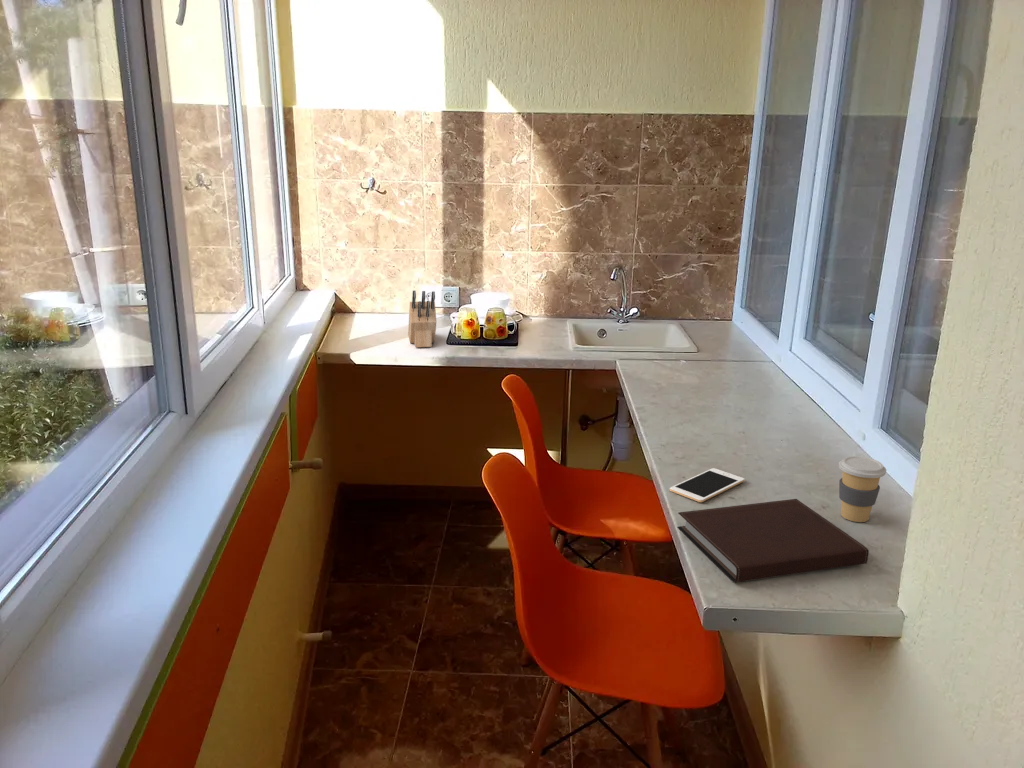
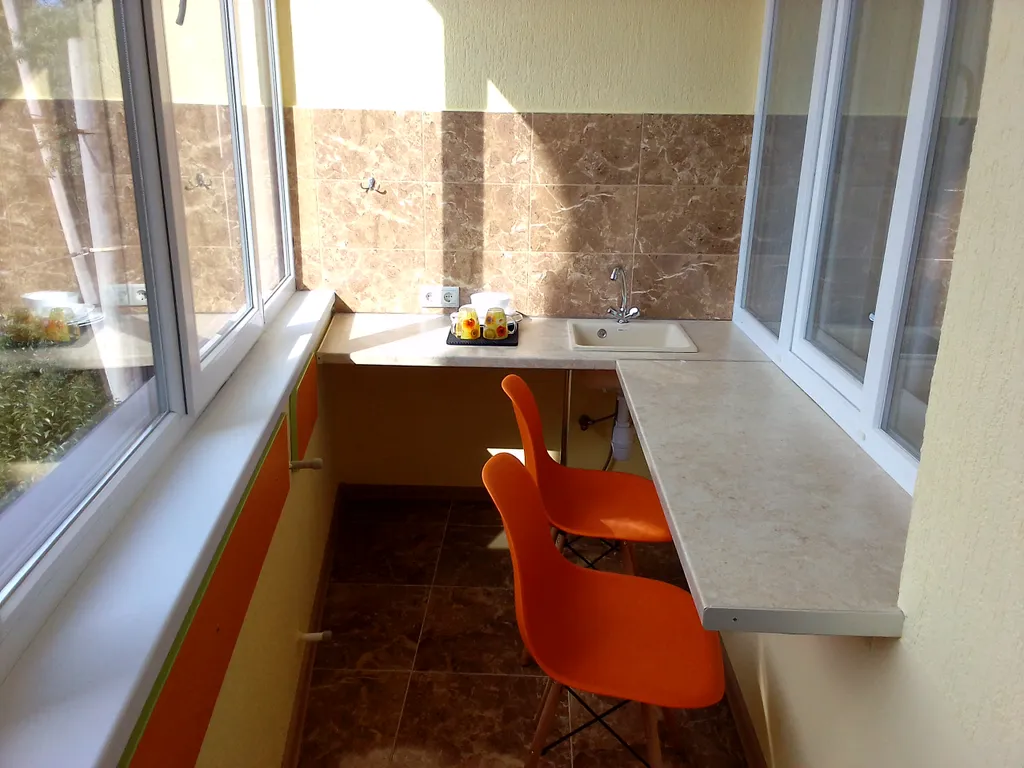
- cell phone [669,467,746,503]
- knife block [407,289,437,348]
- coffee cup [838,455,887,523]
- notebook [676,498,870,583]
